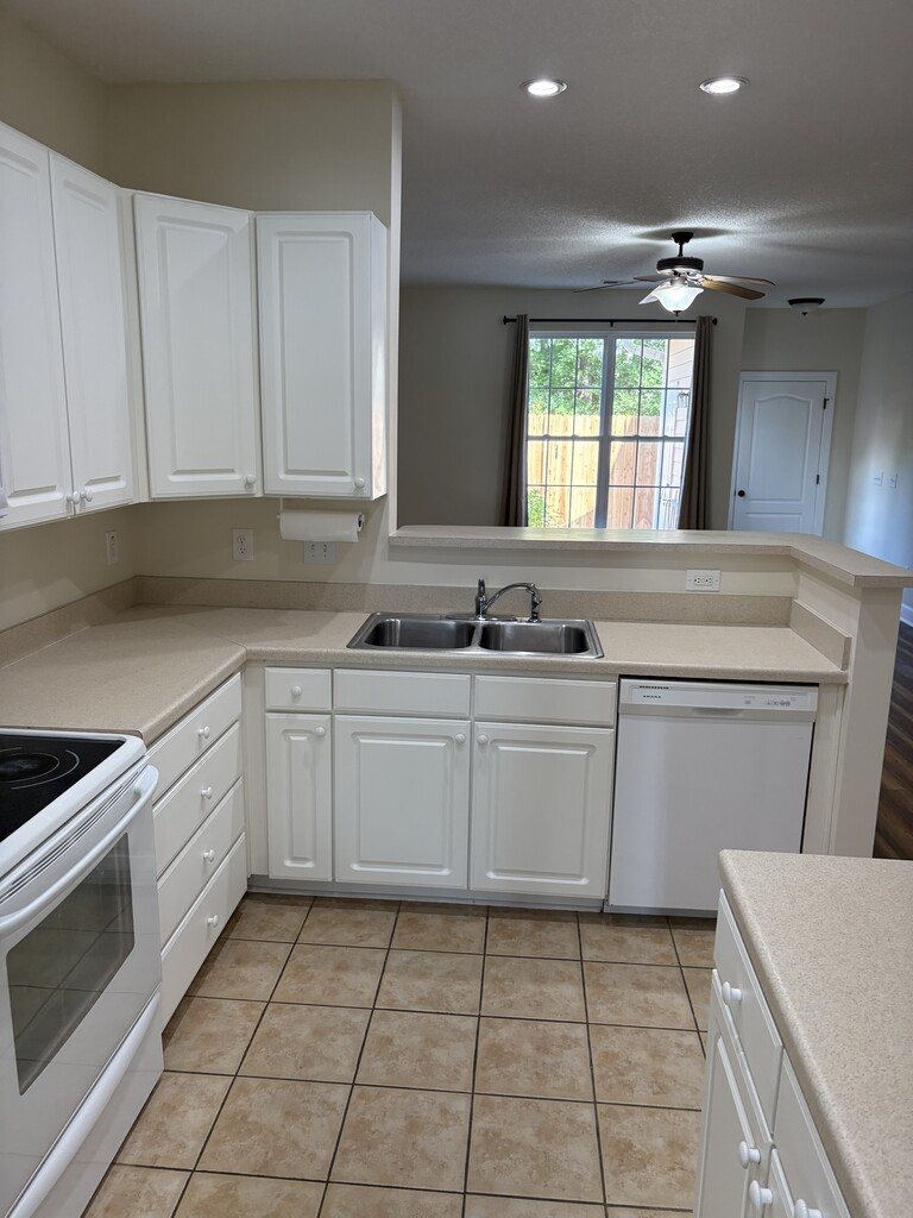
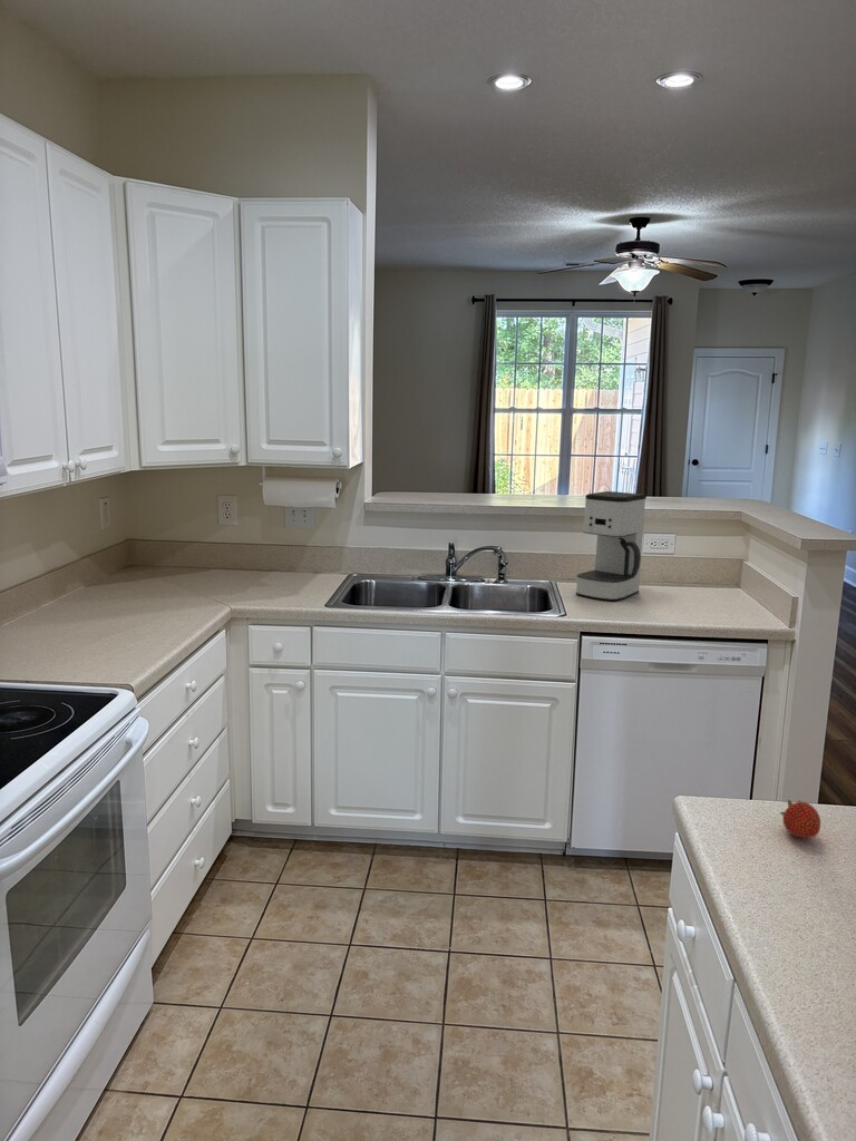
+ coffee maker [575,490,648,602]
+ fruit [779,798,821,839]
